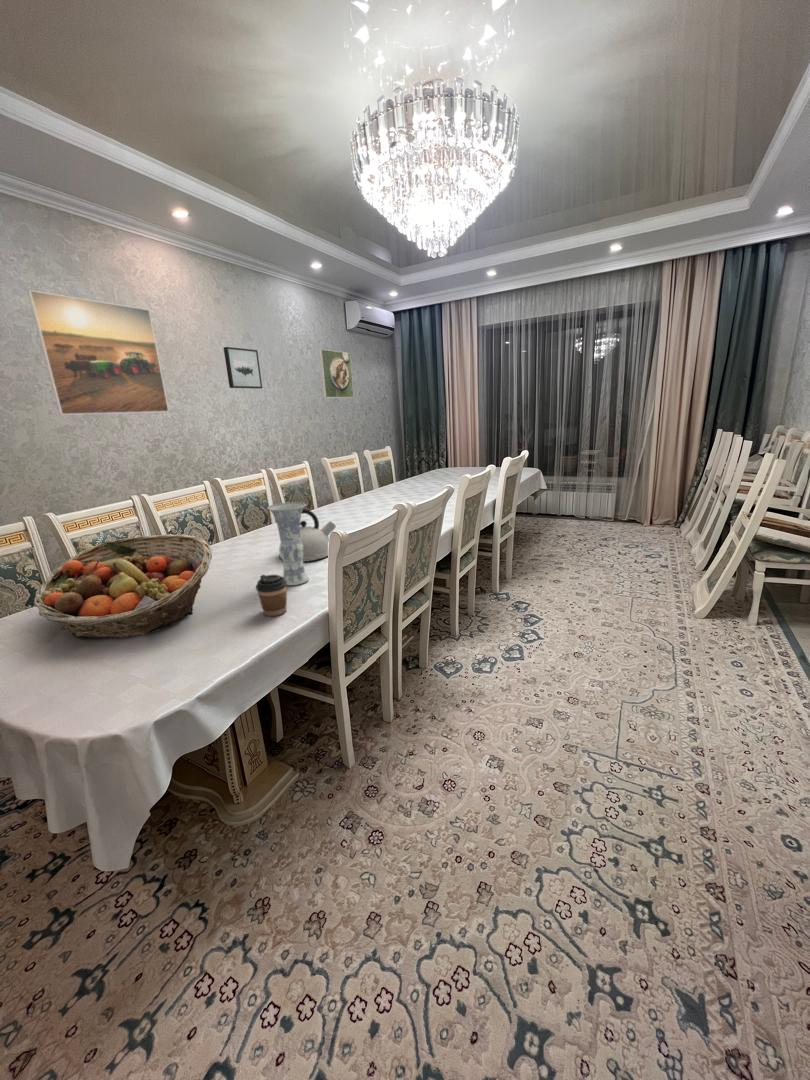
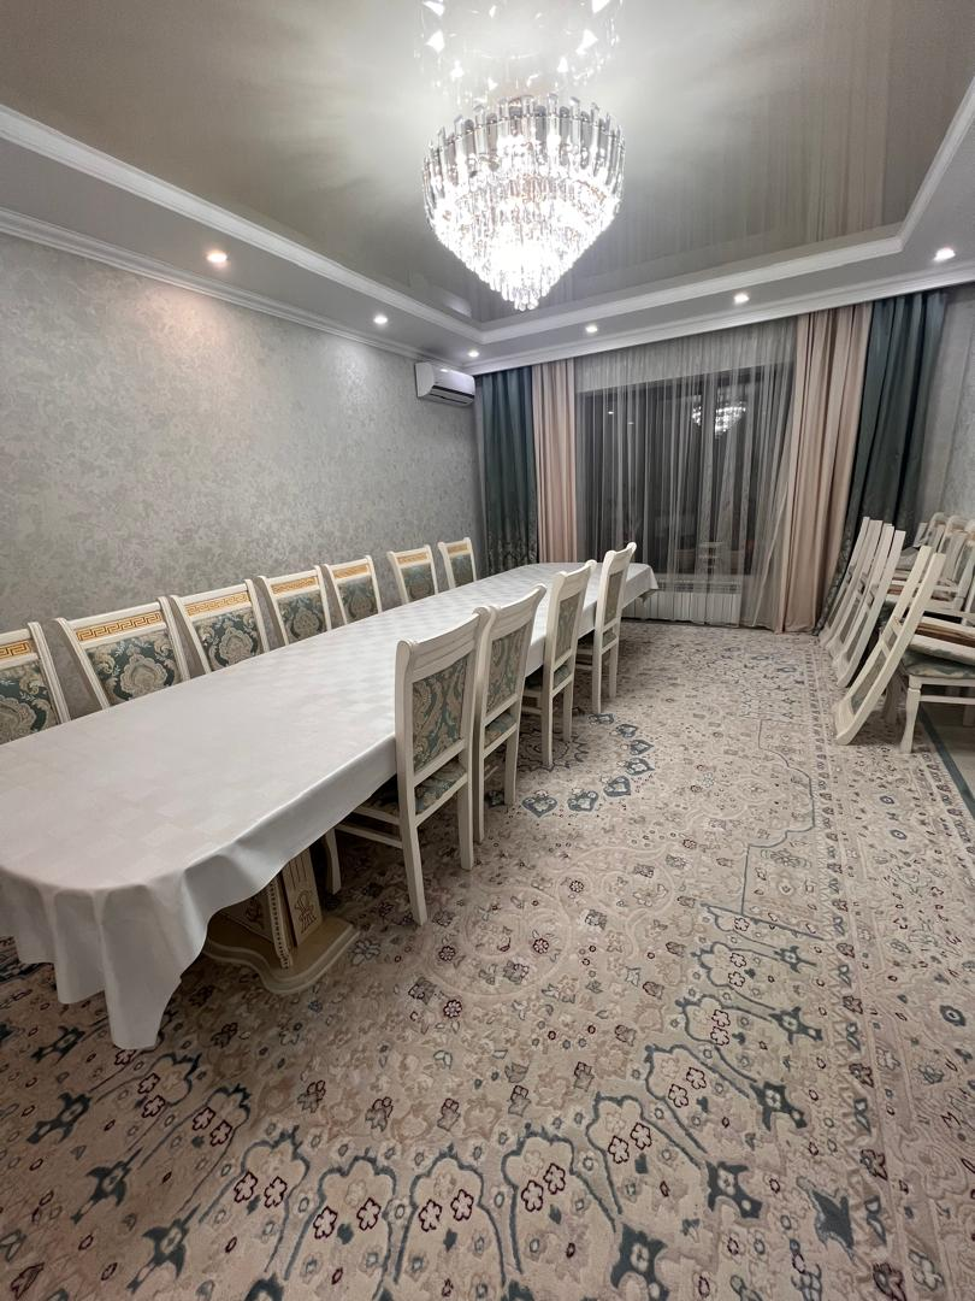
- fruit basket [32,533,213,640]
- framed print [27,289,170,416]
- vase [266,501,310,586]
- kettle [279,508,337,563]
- wall art [223,346,263,390]
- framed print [318,348,355,399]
- coffee cup [255,574,288,617]
